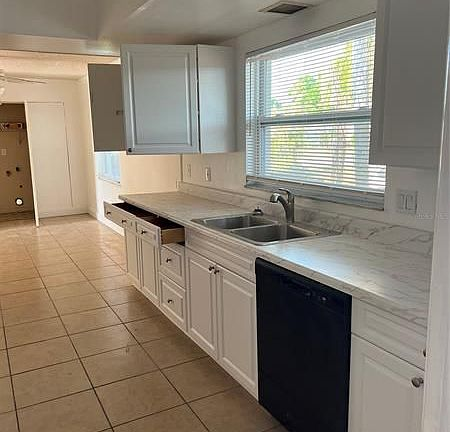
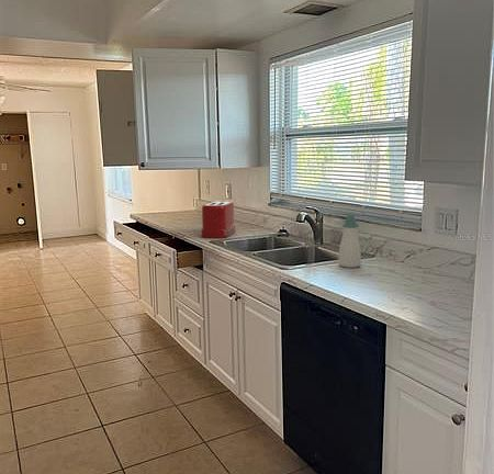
+ soap bottle [338,213,362,269]
+ toaster [200,200,237,239]
